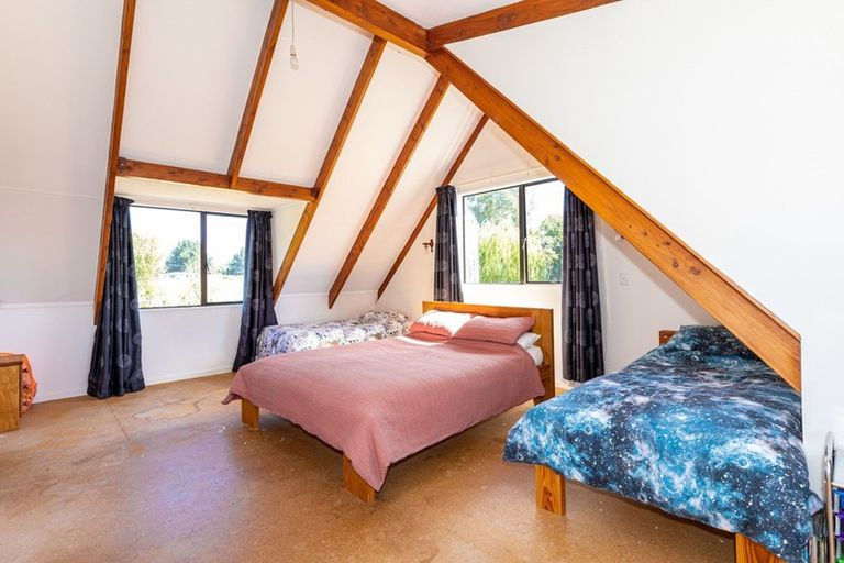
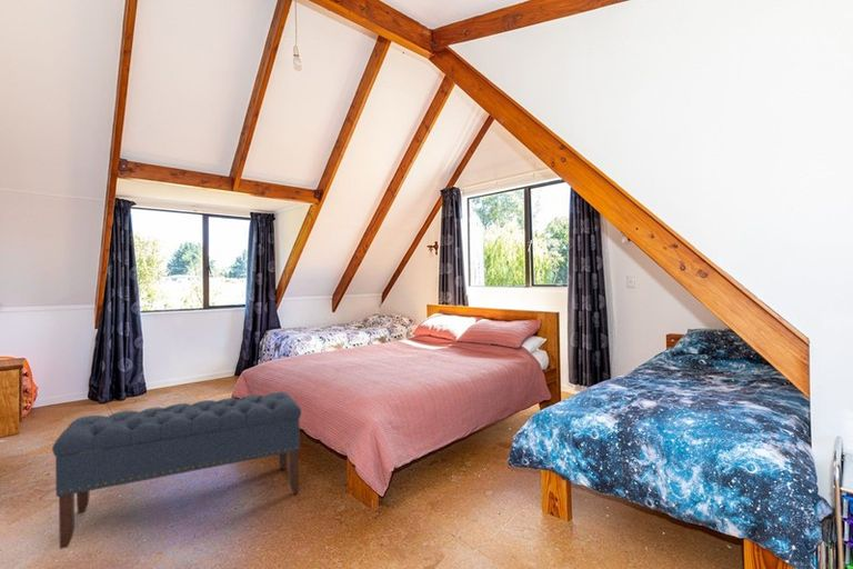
+ bench [51,391,302,550]
